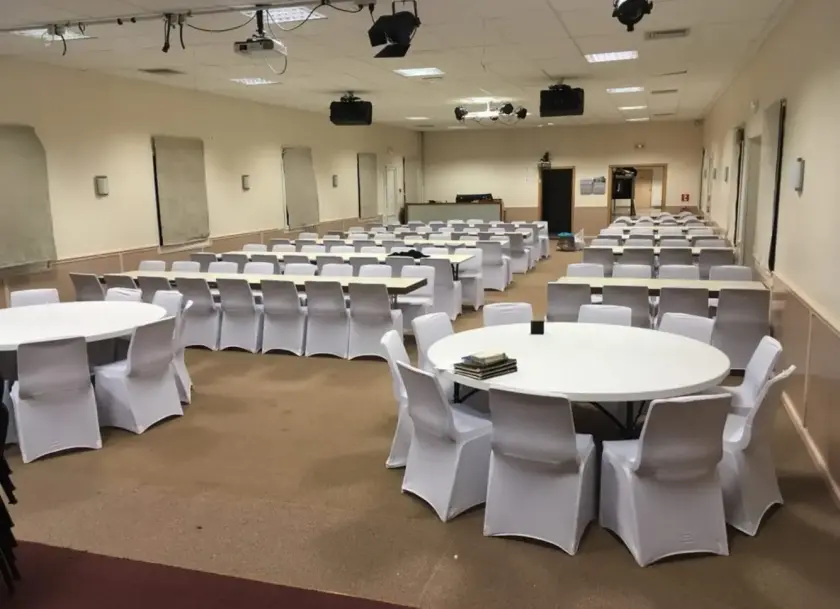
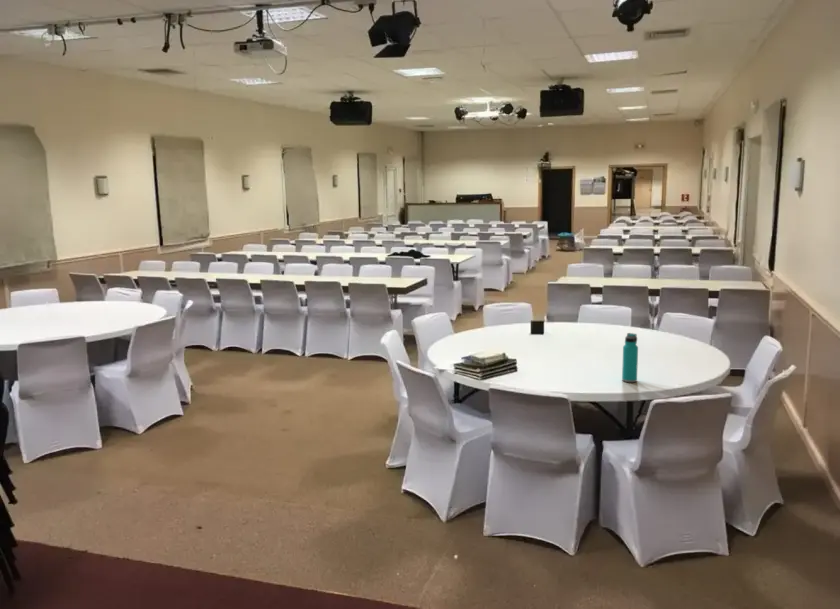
+ water bottle [621,332,639,383]
